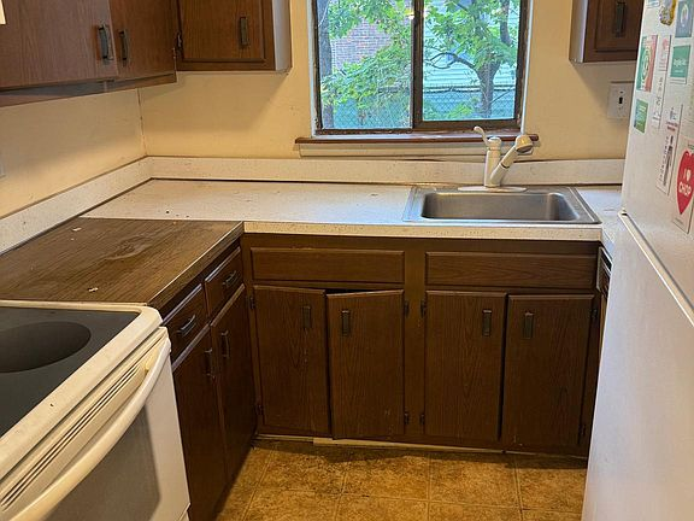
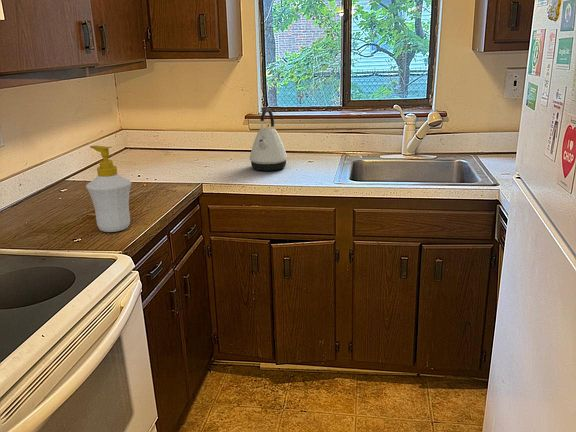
+ kettle [249,107,288,172]
+ soap bottle [85,144,133,233]
